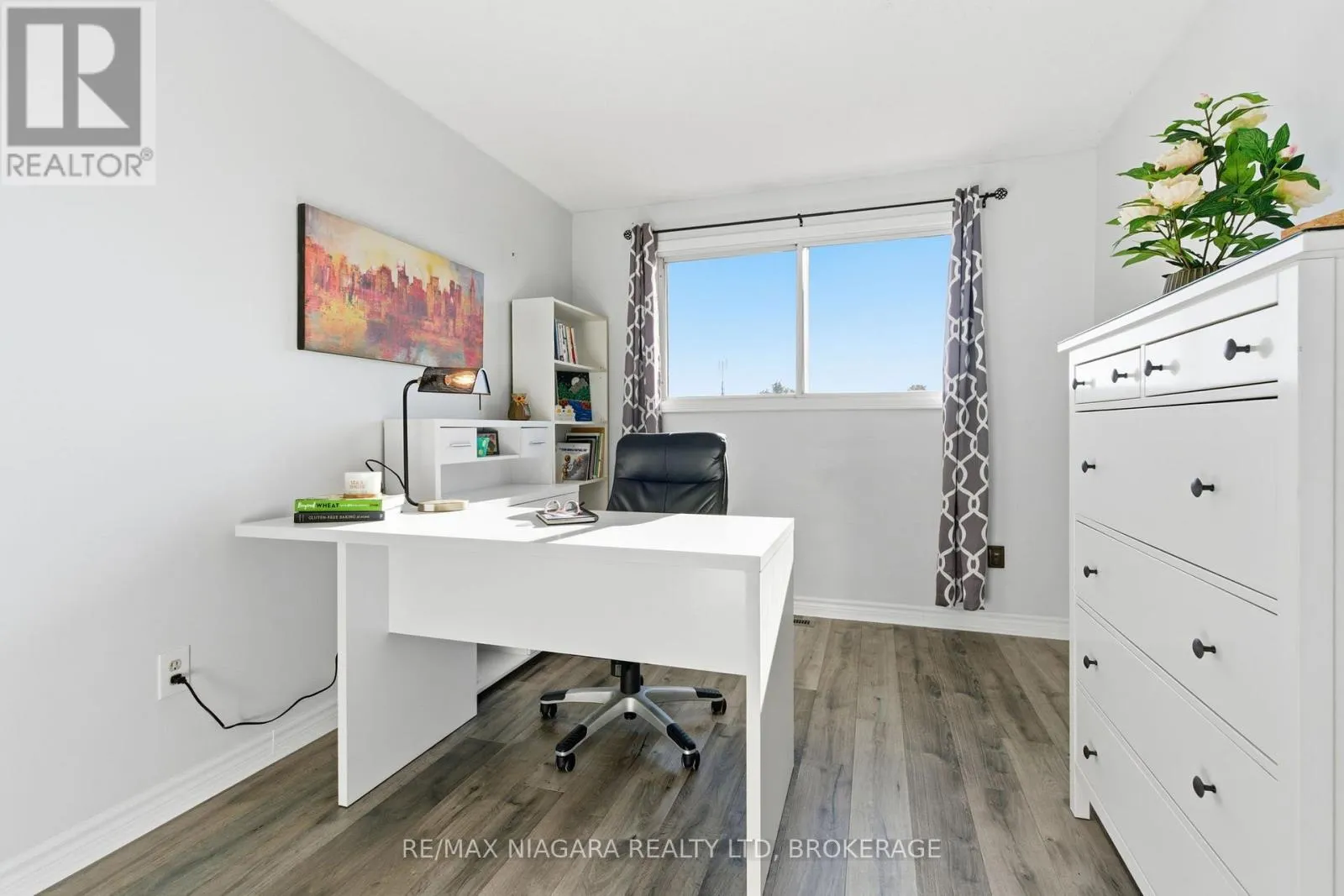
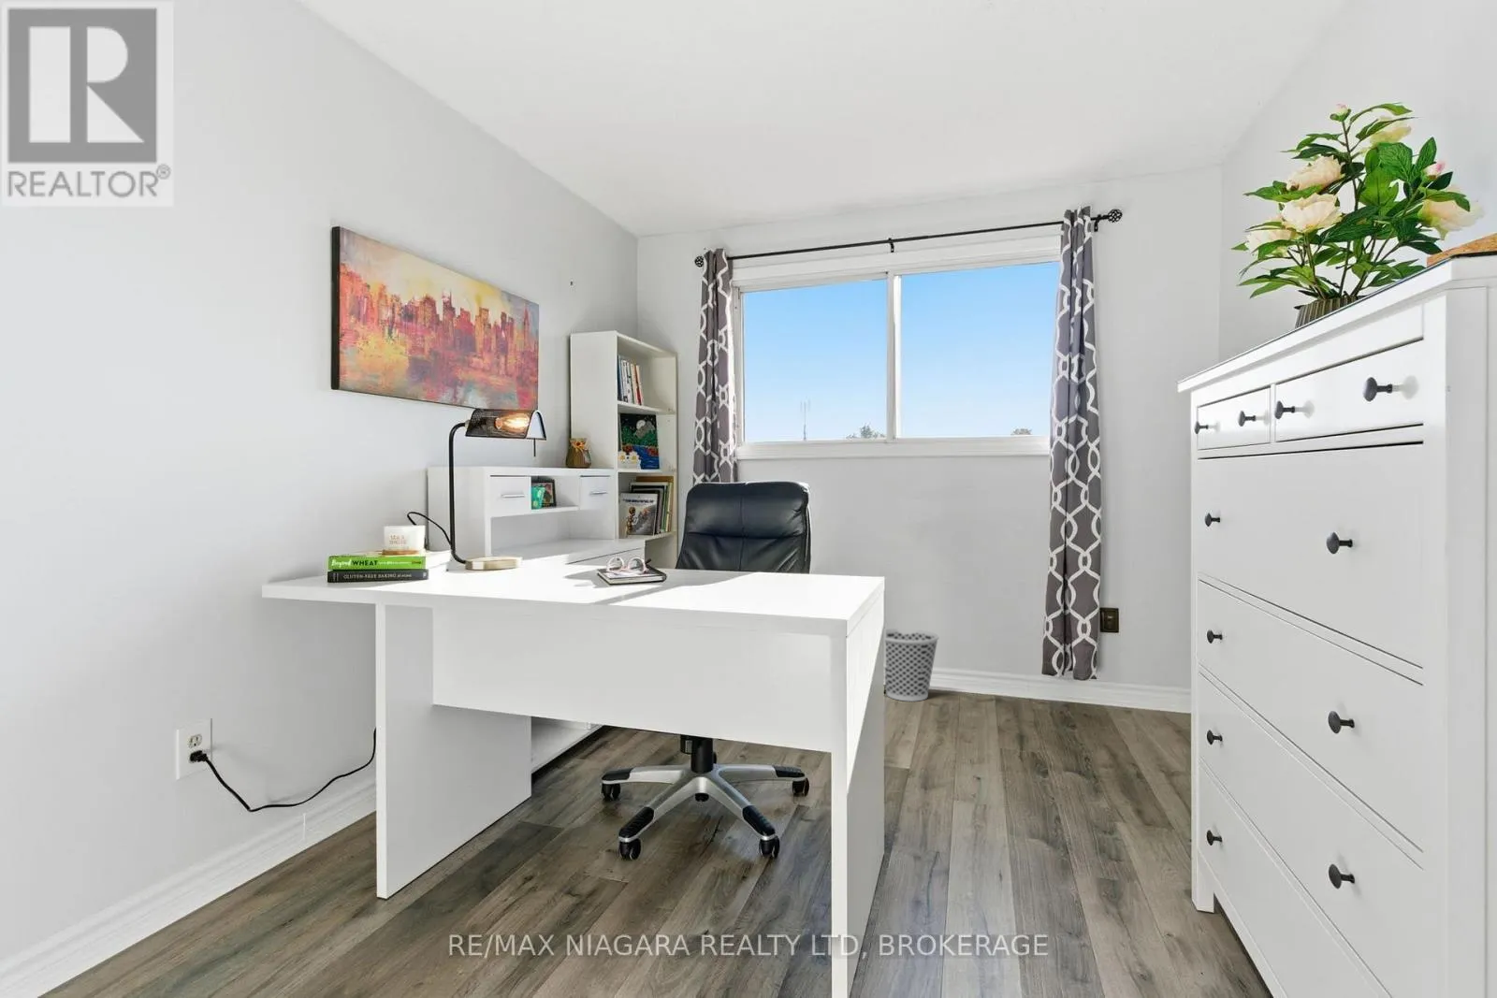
+ wastebasket [884,627,940,703]
